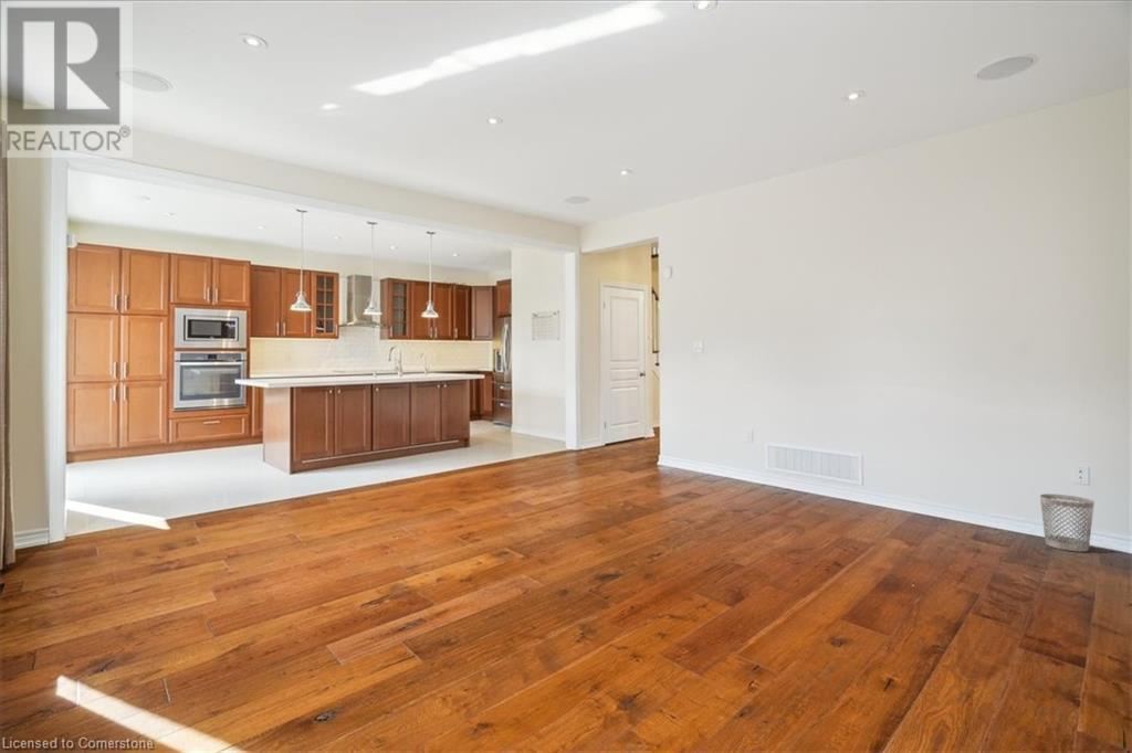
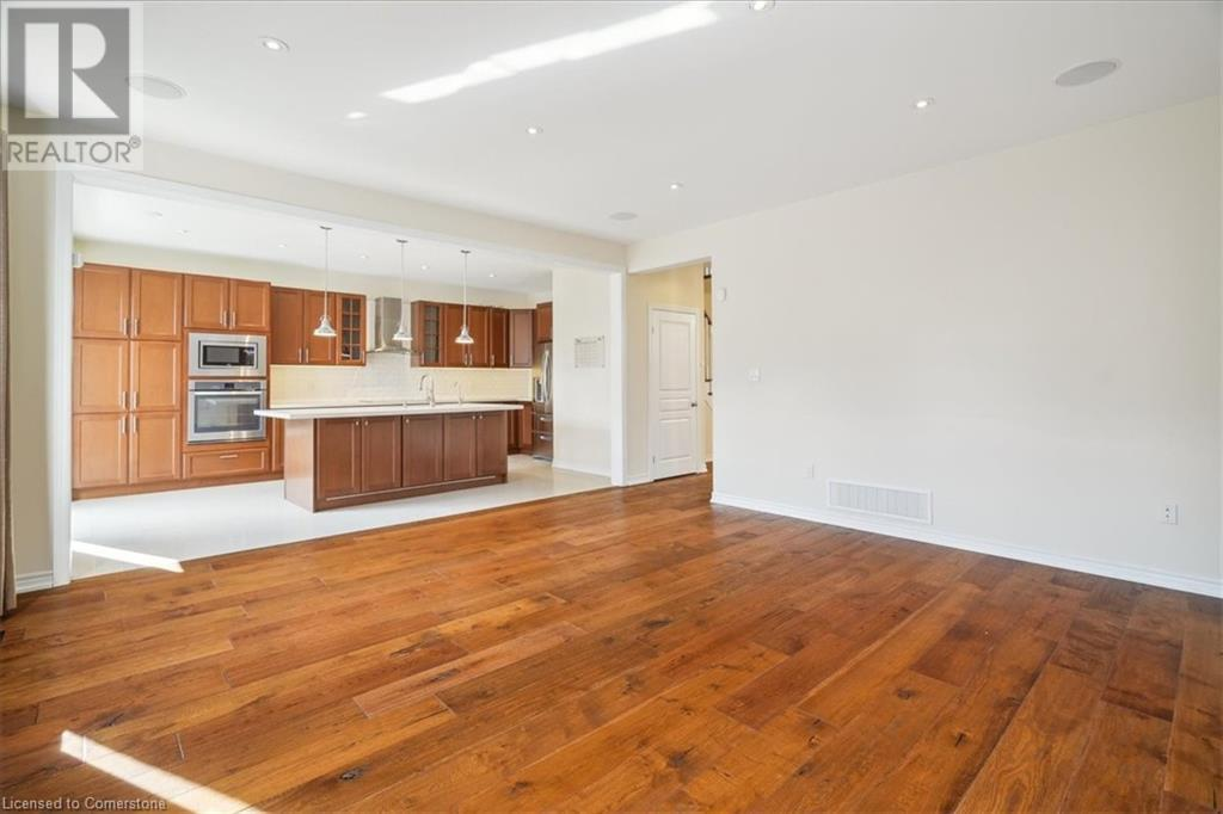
- wastebasket [1039,494,1096,553]
